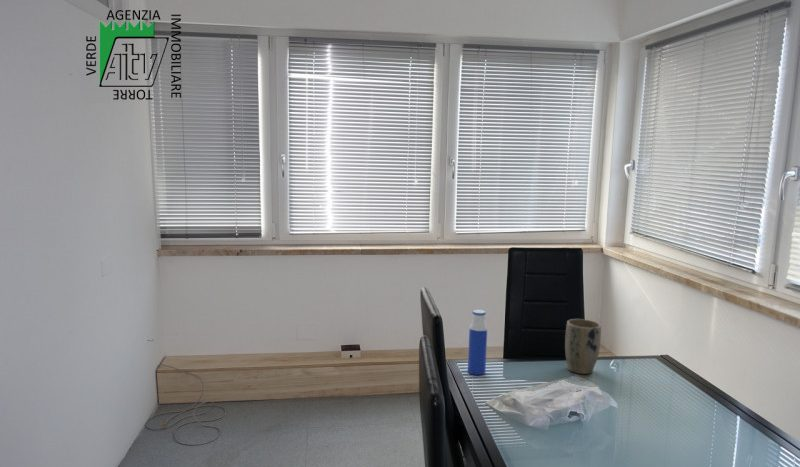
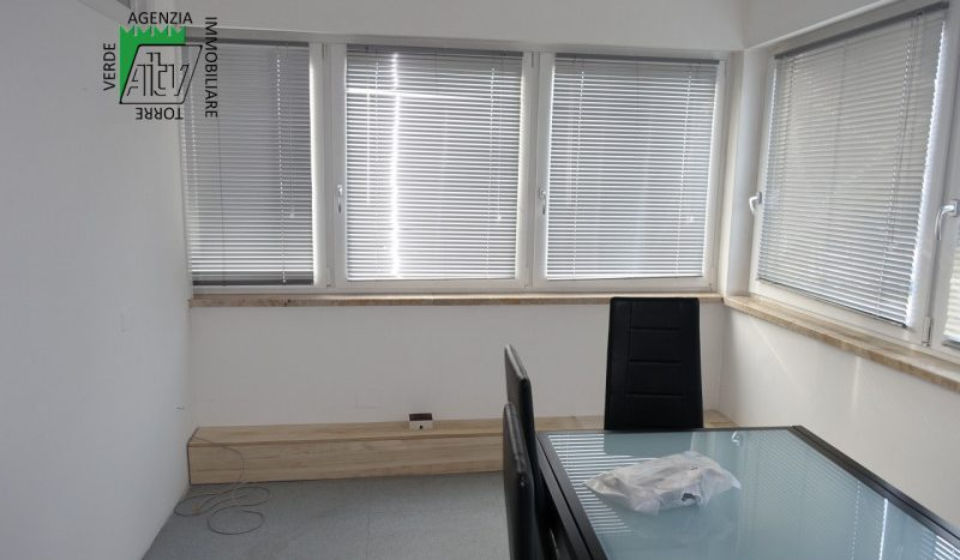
- water bottle [467,309,488,376]
- plant pot [564,318,602,375]
